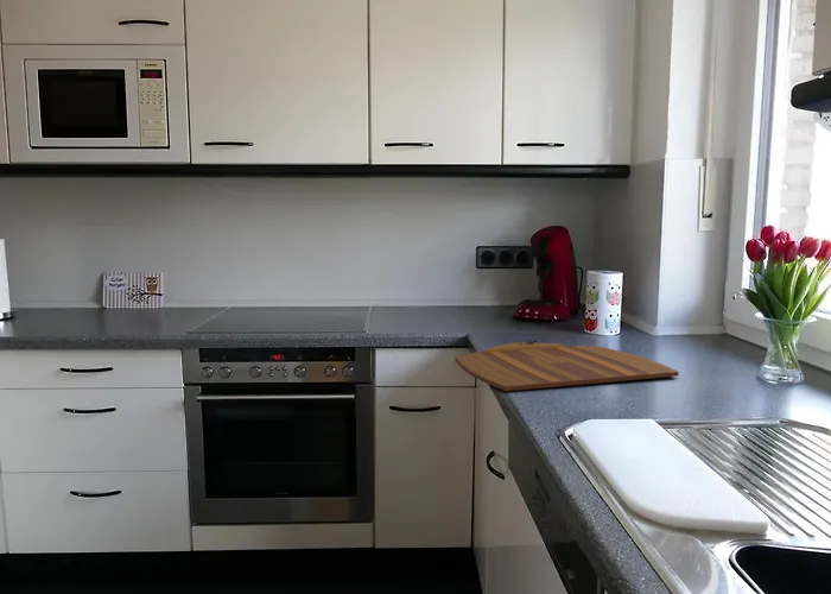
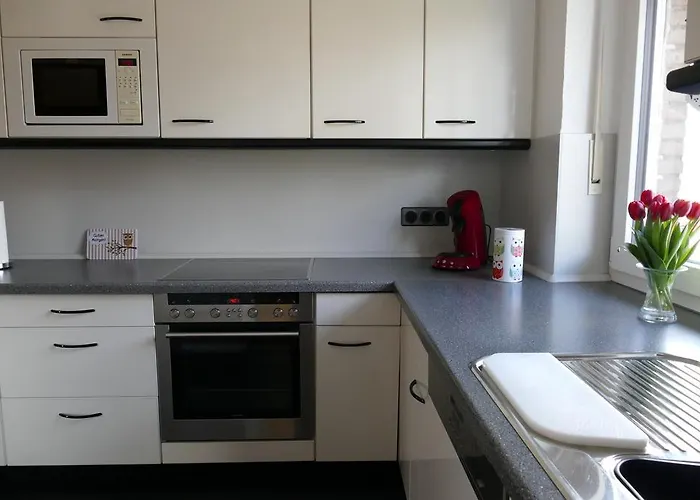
- cutting board [455,339,680,392]
